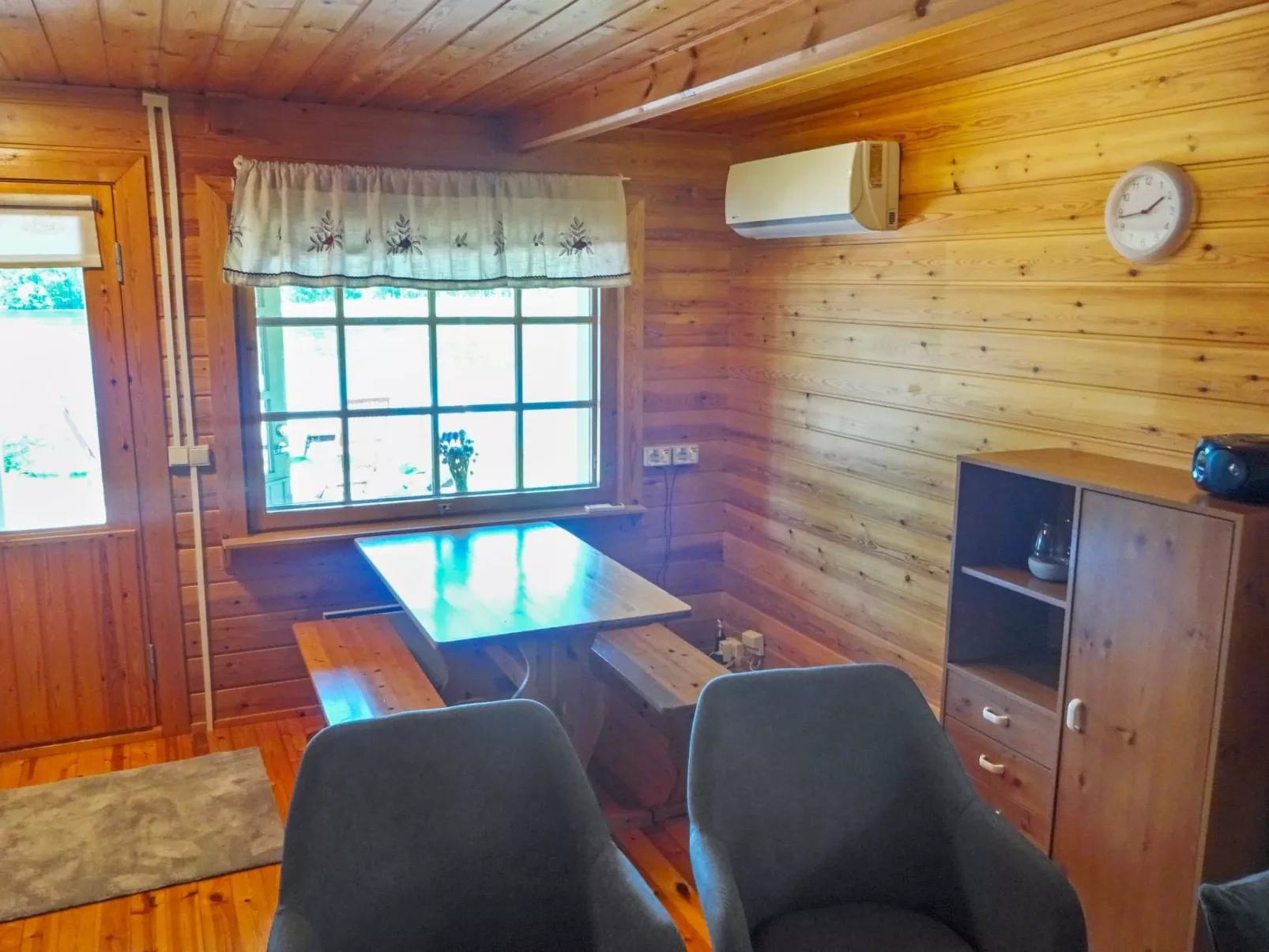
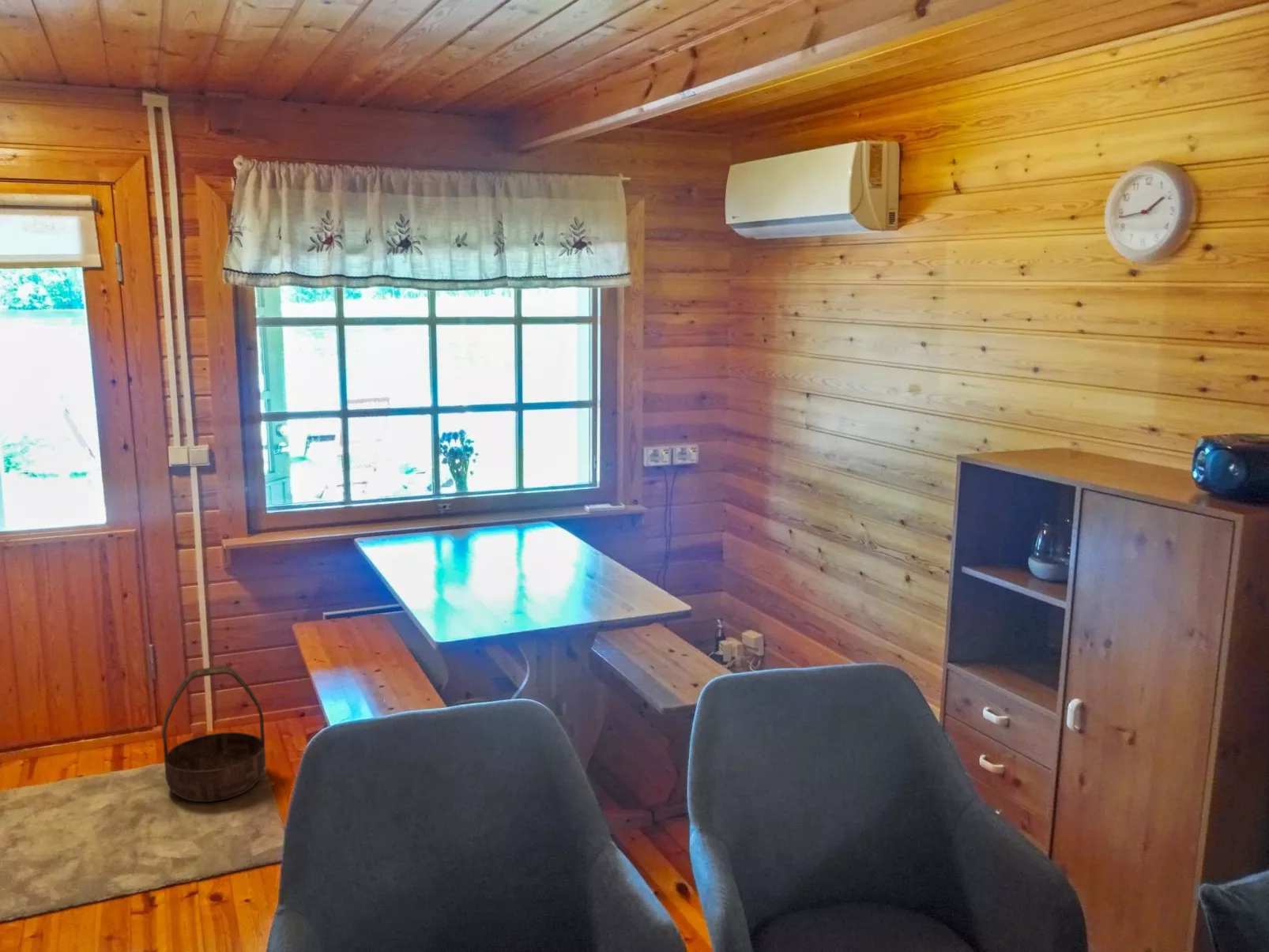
+ basket [161,665,266,803]
